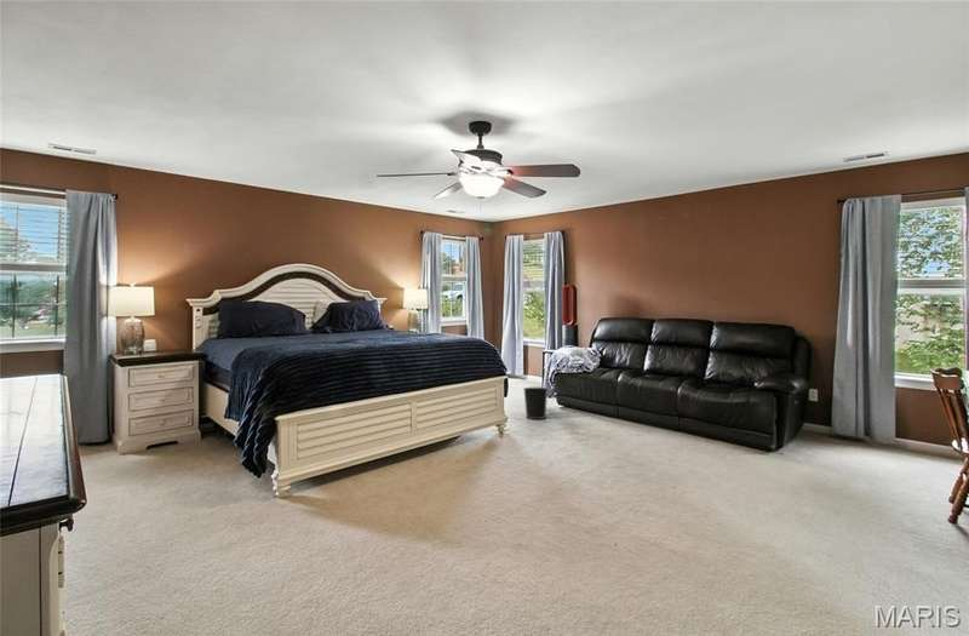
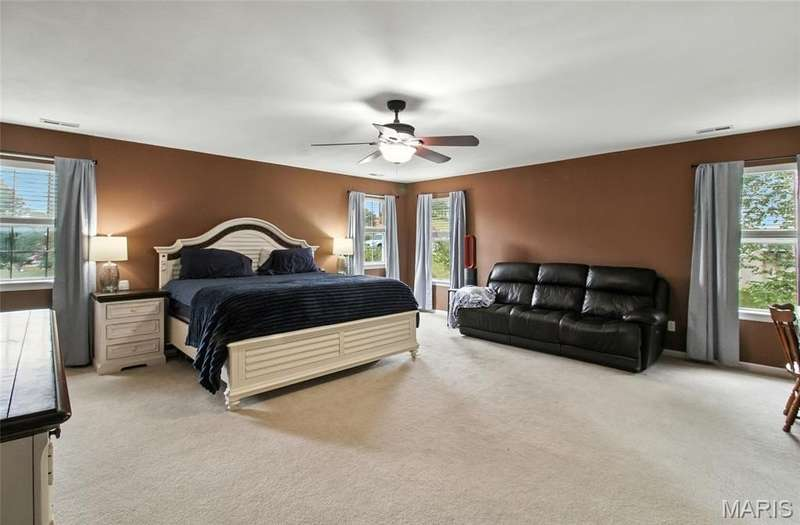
- wastebasket [522,386,549,420]
